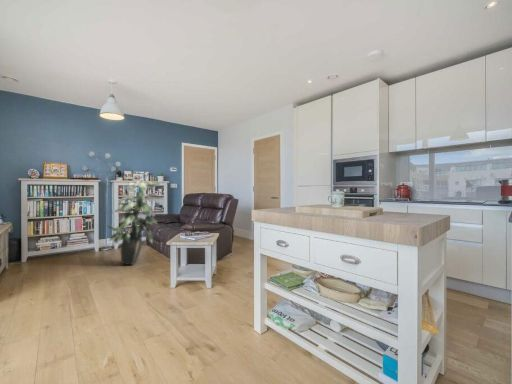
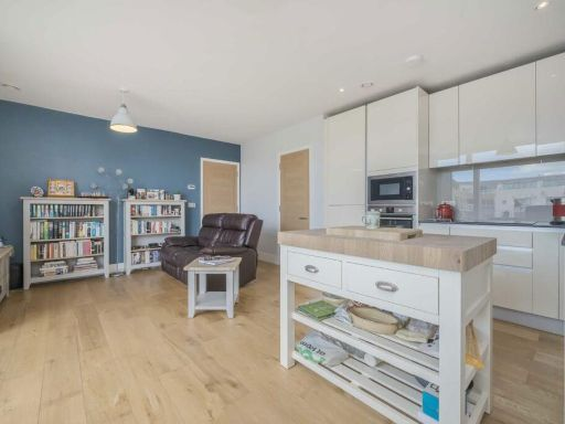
- indoor plant [106,176,161,266]
